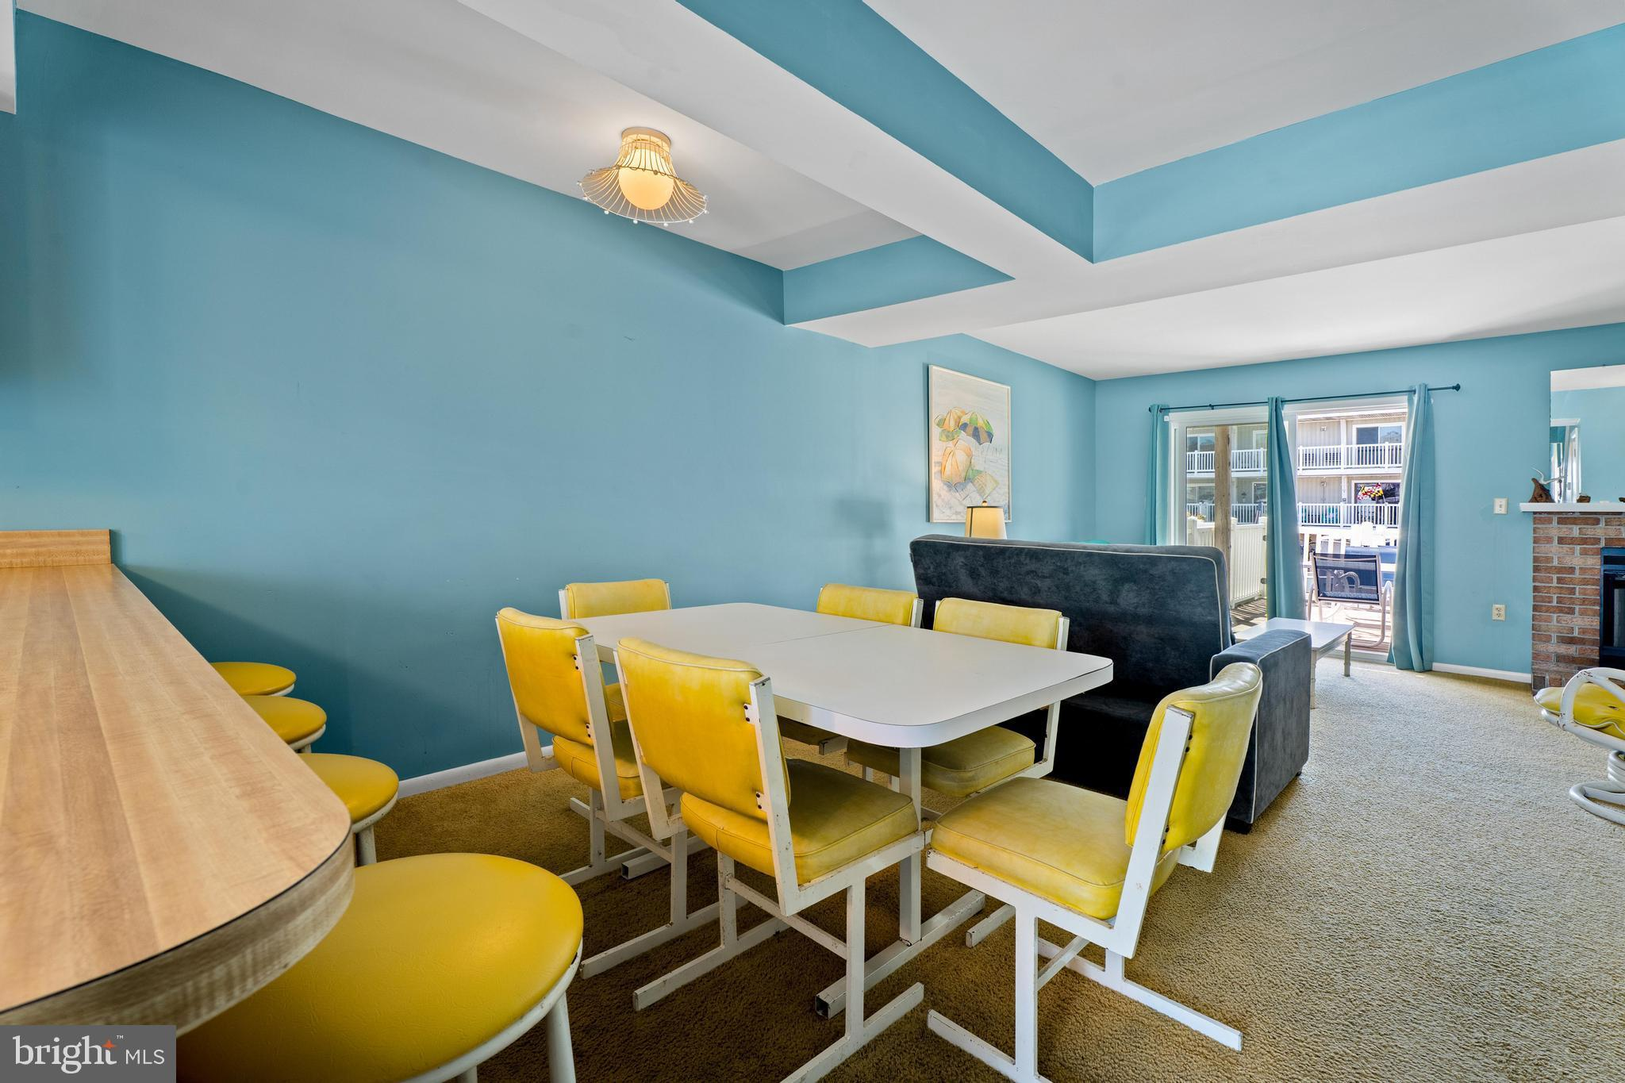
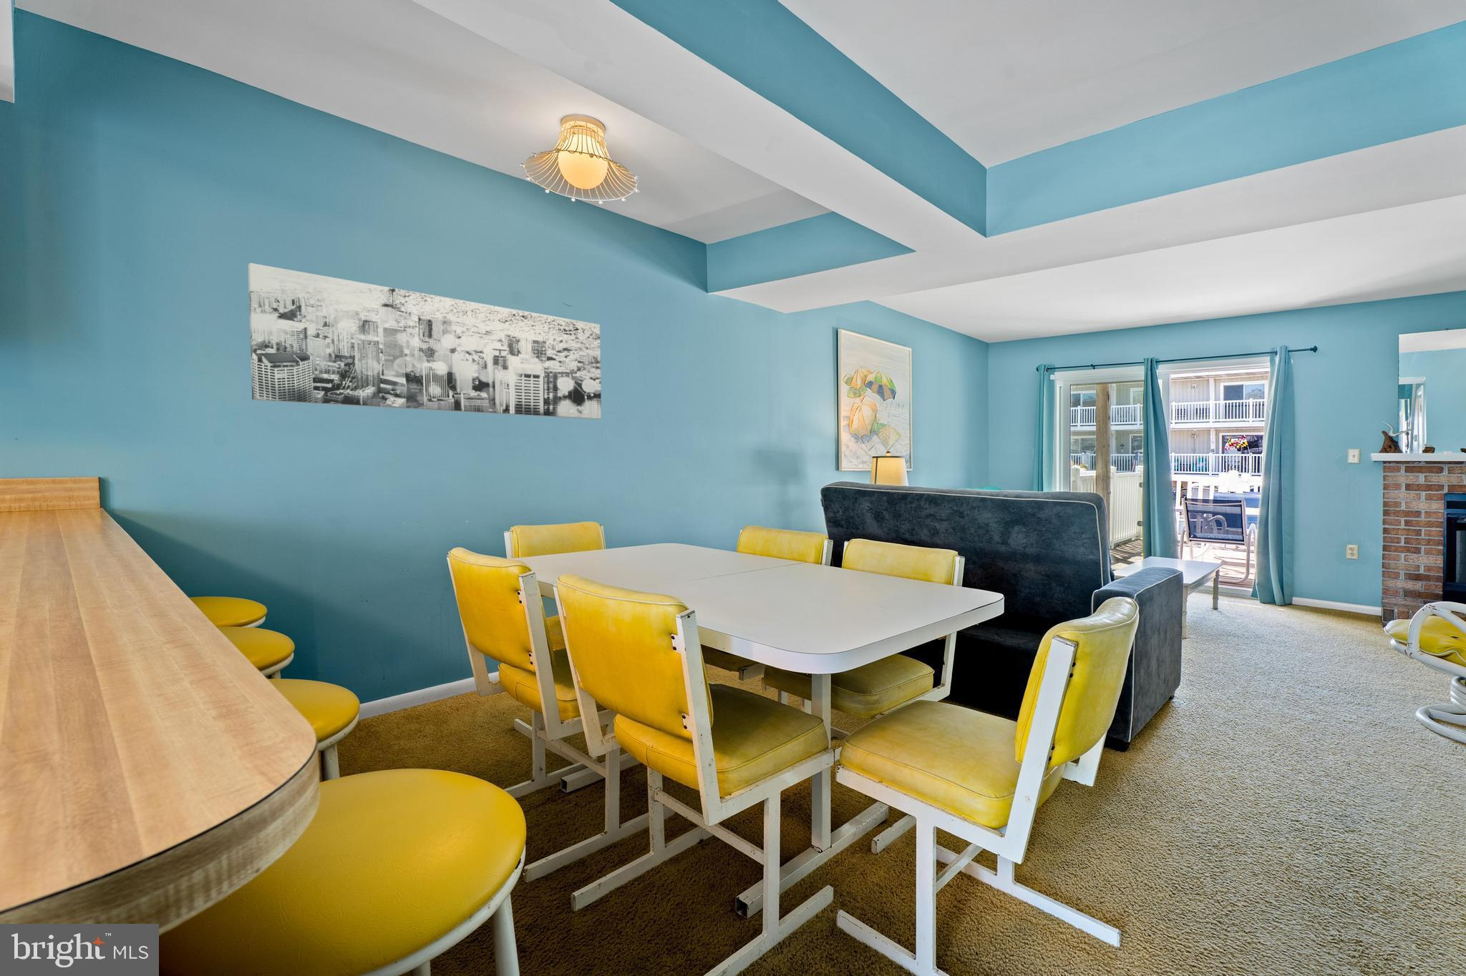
+ wall art [247,263,602,419]
